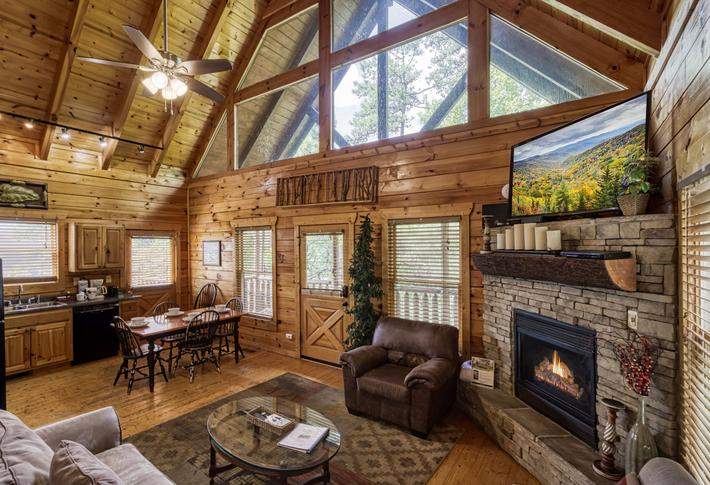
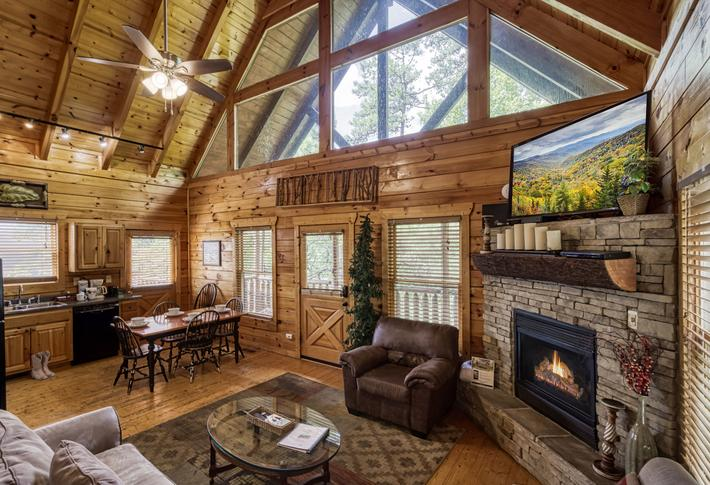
+ boots [31,350,56,381]
